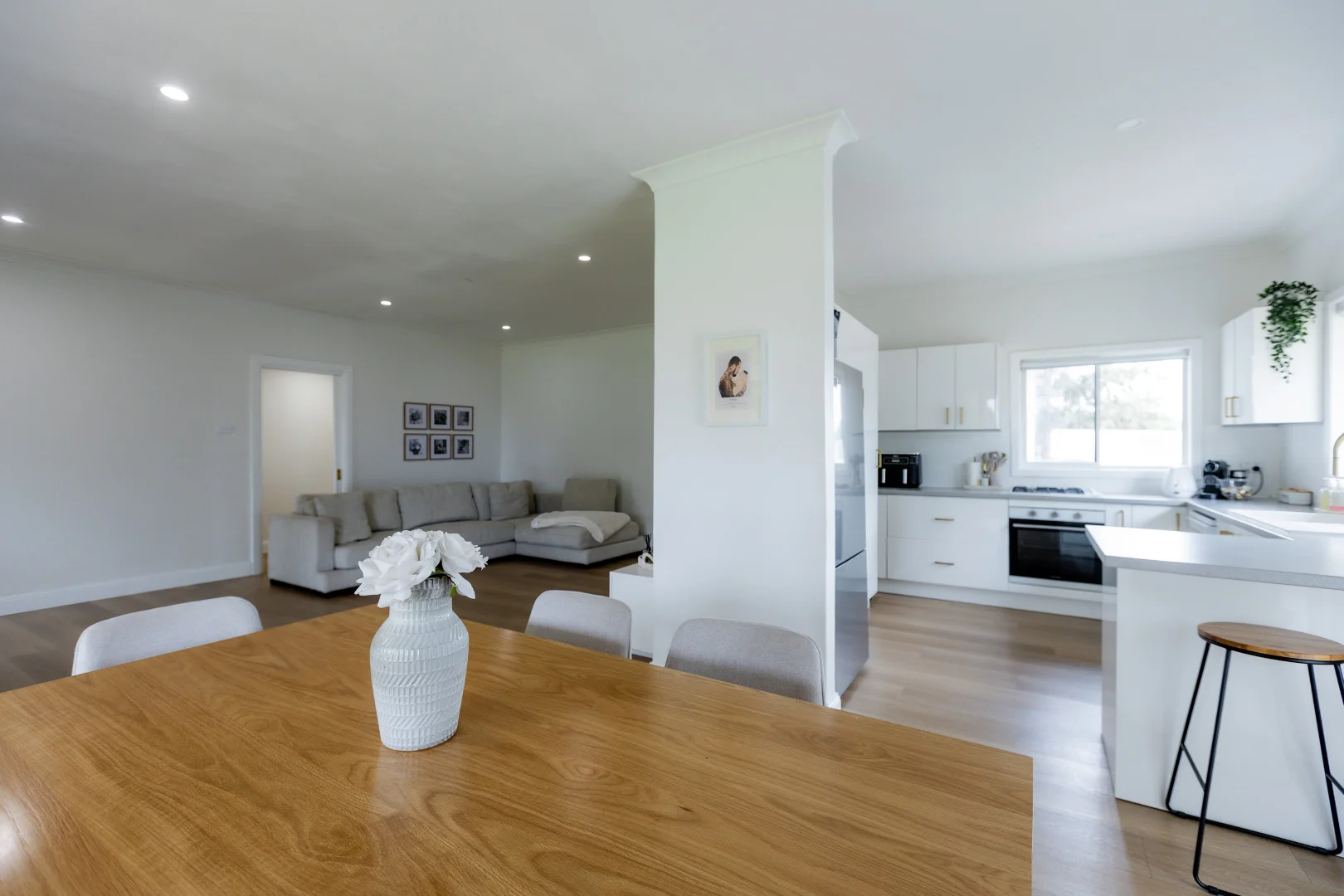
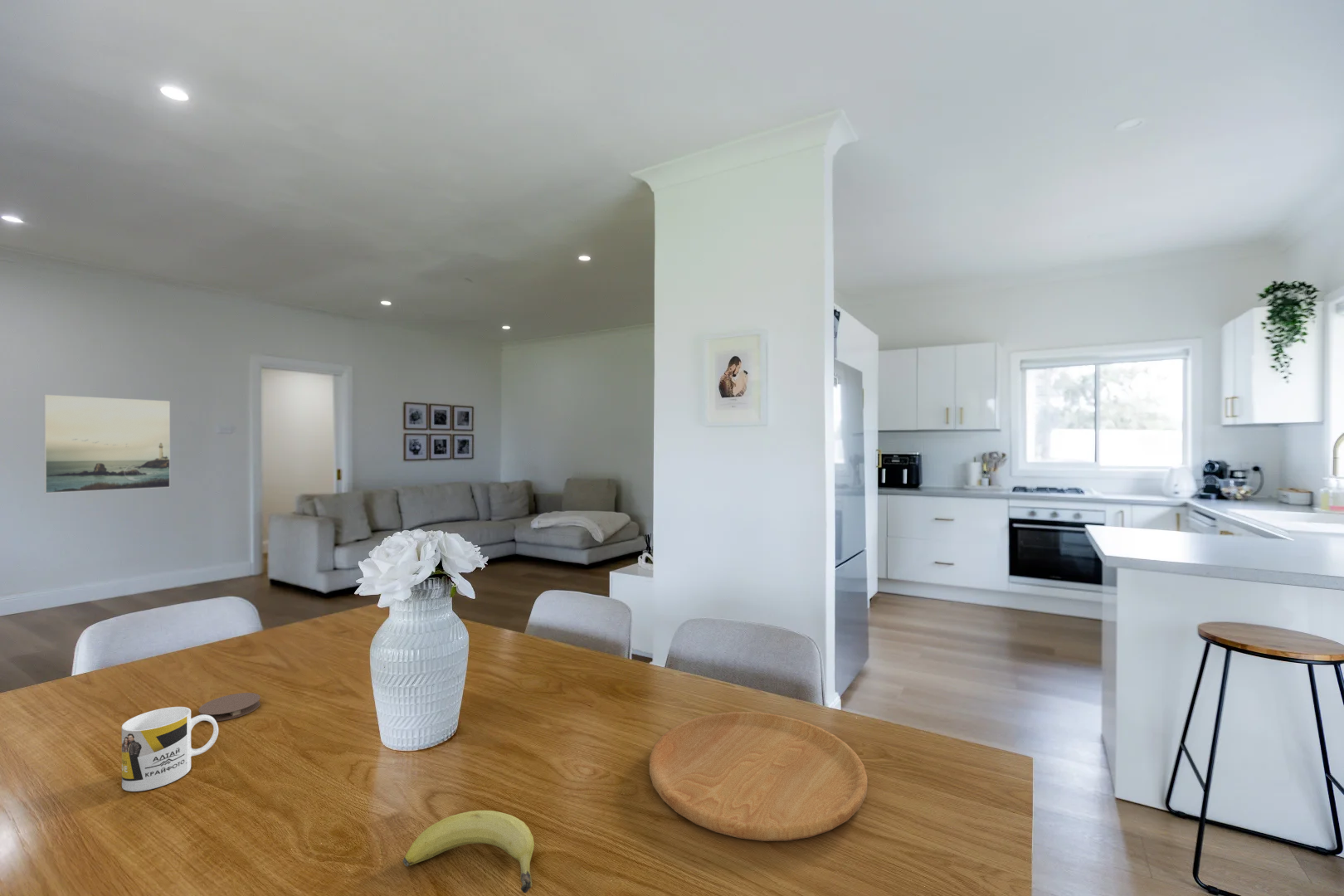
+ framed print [43,394,171,494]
+ cutting board [649,711,869,842]
+ coaster [198,692,261,723]
+ fruit [402,810,535,894]
+ mug [121,706,219,792]
